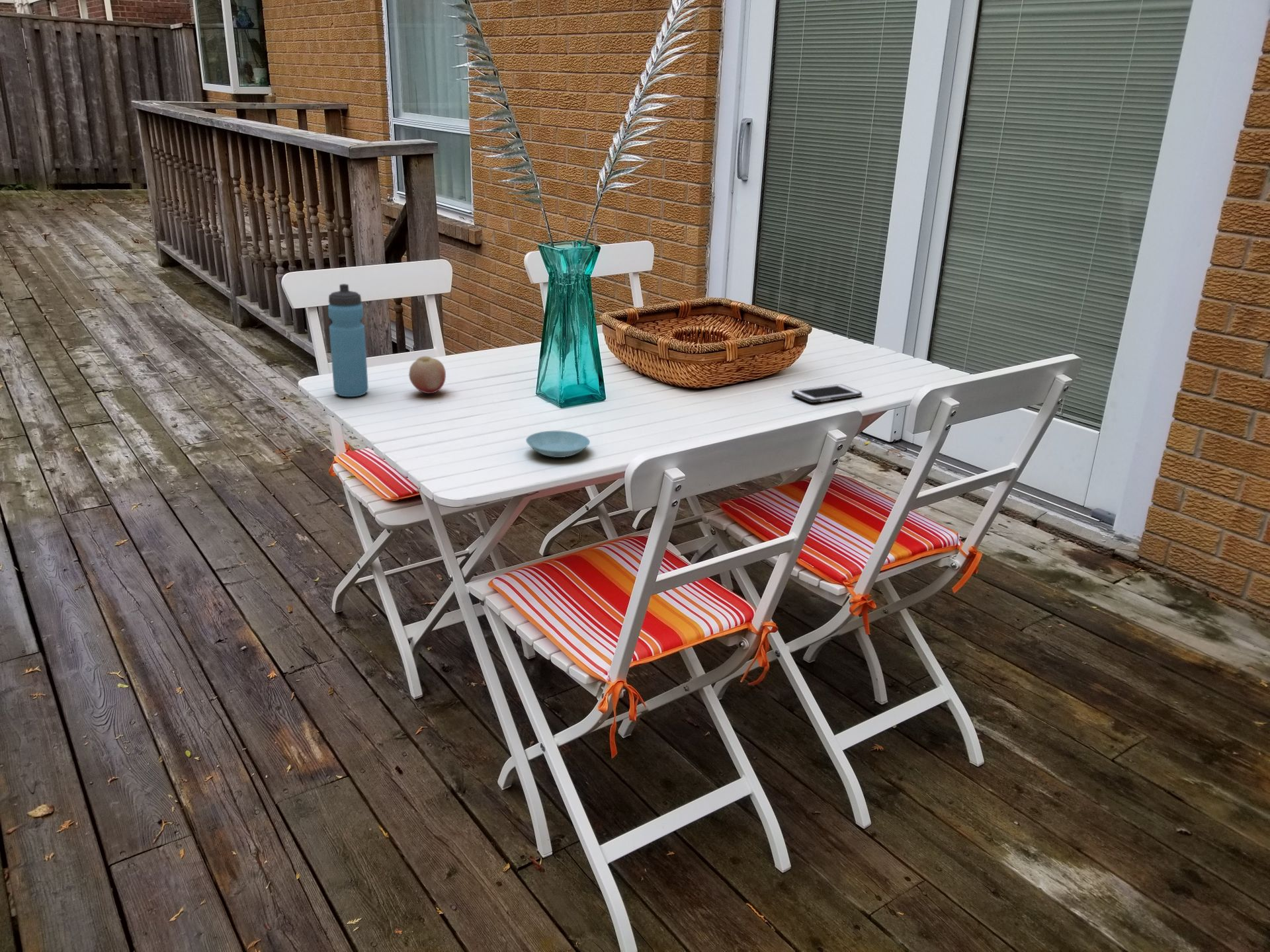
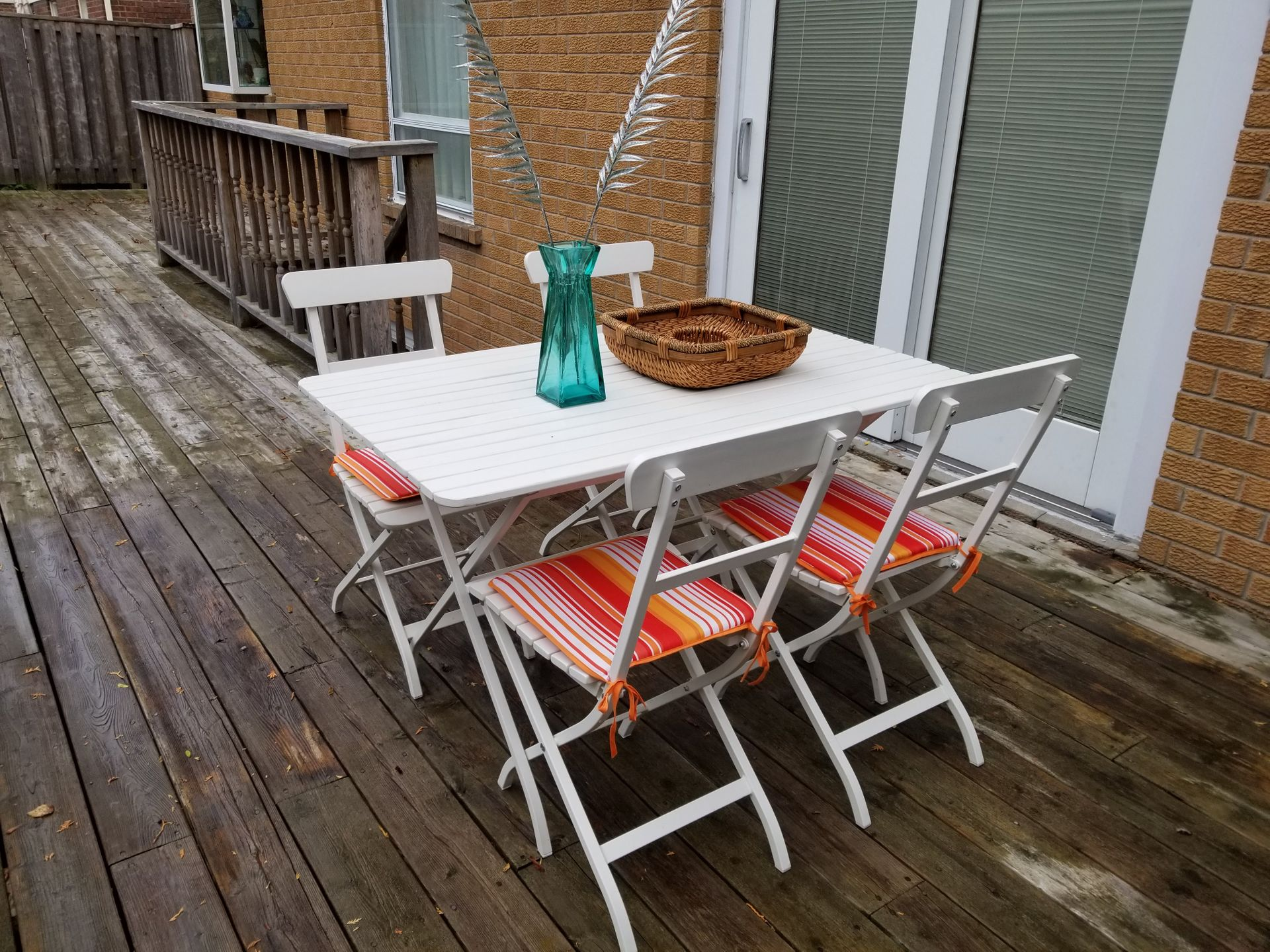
- saucer [525,430,591,458]
- cell phone [791,383,863,403]
- fruit [408,356,446,394]
- water bottle [327,283,369,397]
